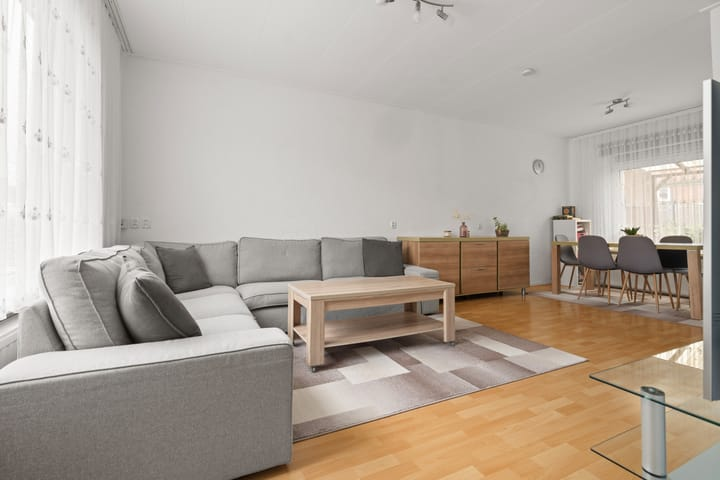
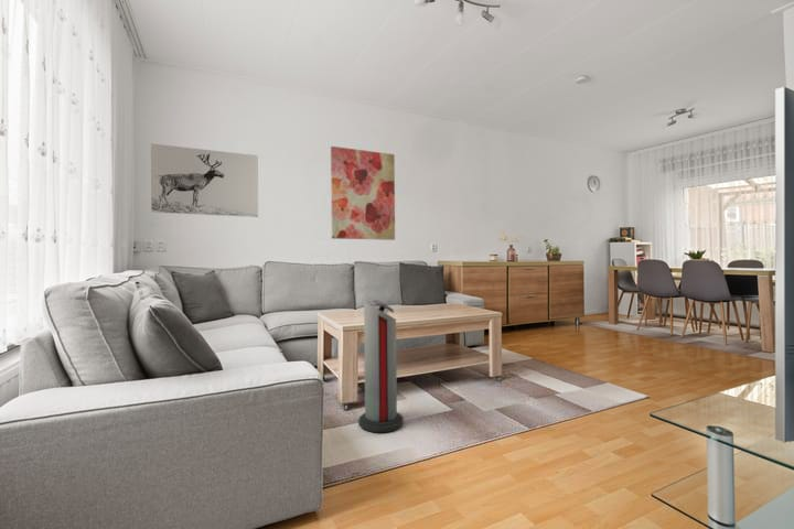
+ air purifier [357,298,405,433]
+ wall art [150,142,259,218]
+ wall art [330,145,396,241]
